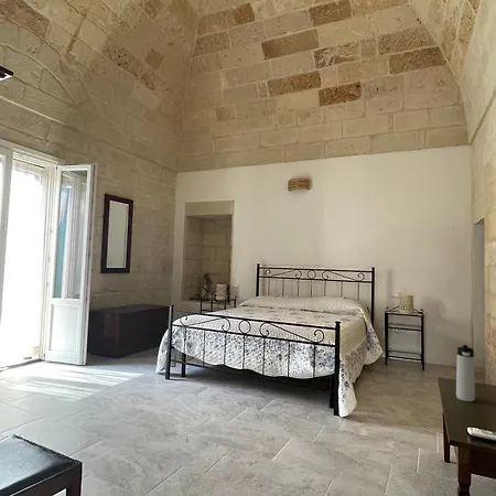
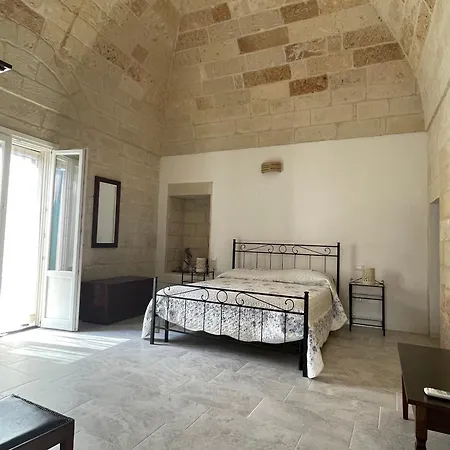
- thermos bottle [455,344,476,402]
